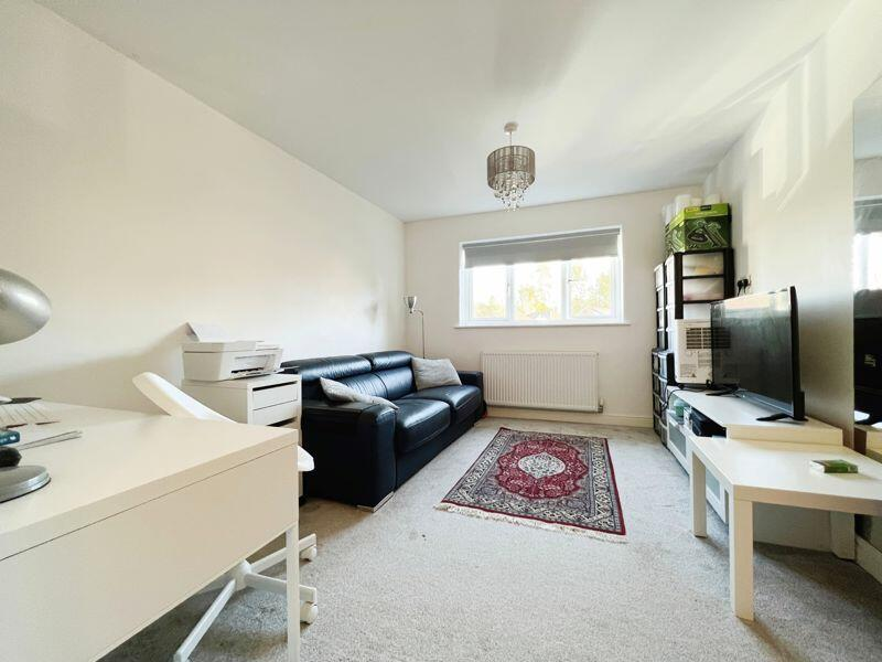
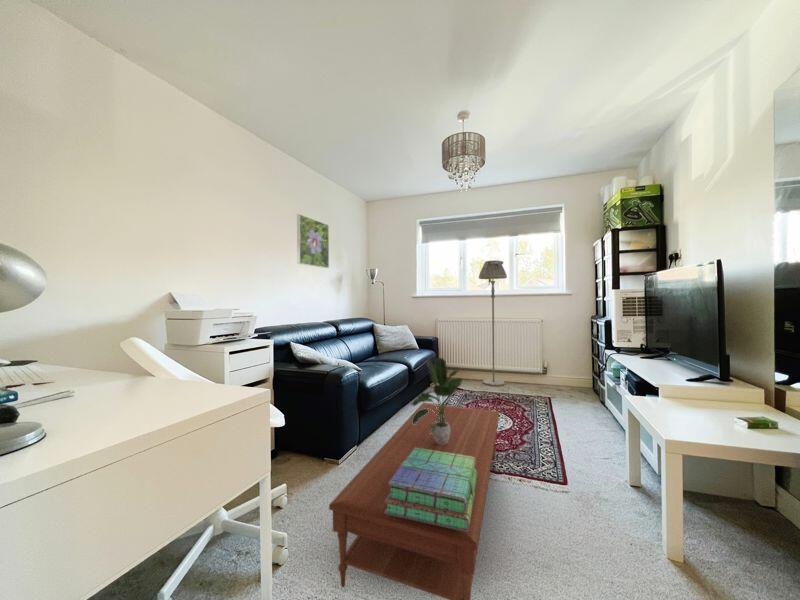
+ floor lamp [478,259,508,387]
+ stack of books [385,448,477,531]
+ coffee table [328,402,500,600]
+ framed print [296,213,330,269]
+ potted plant [409,357,464,445]
